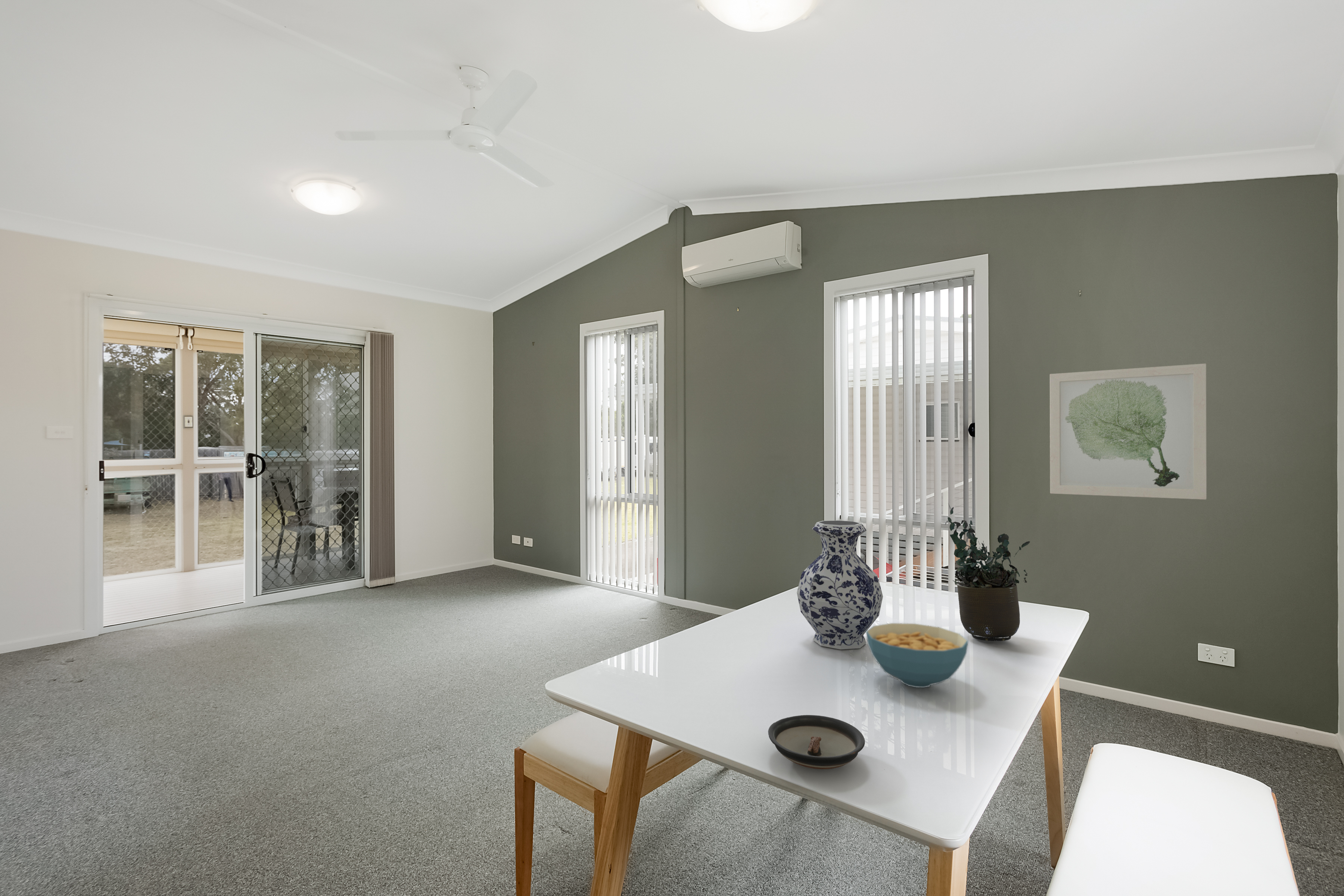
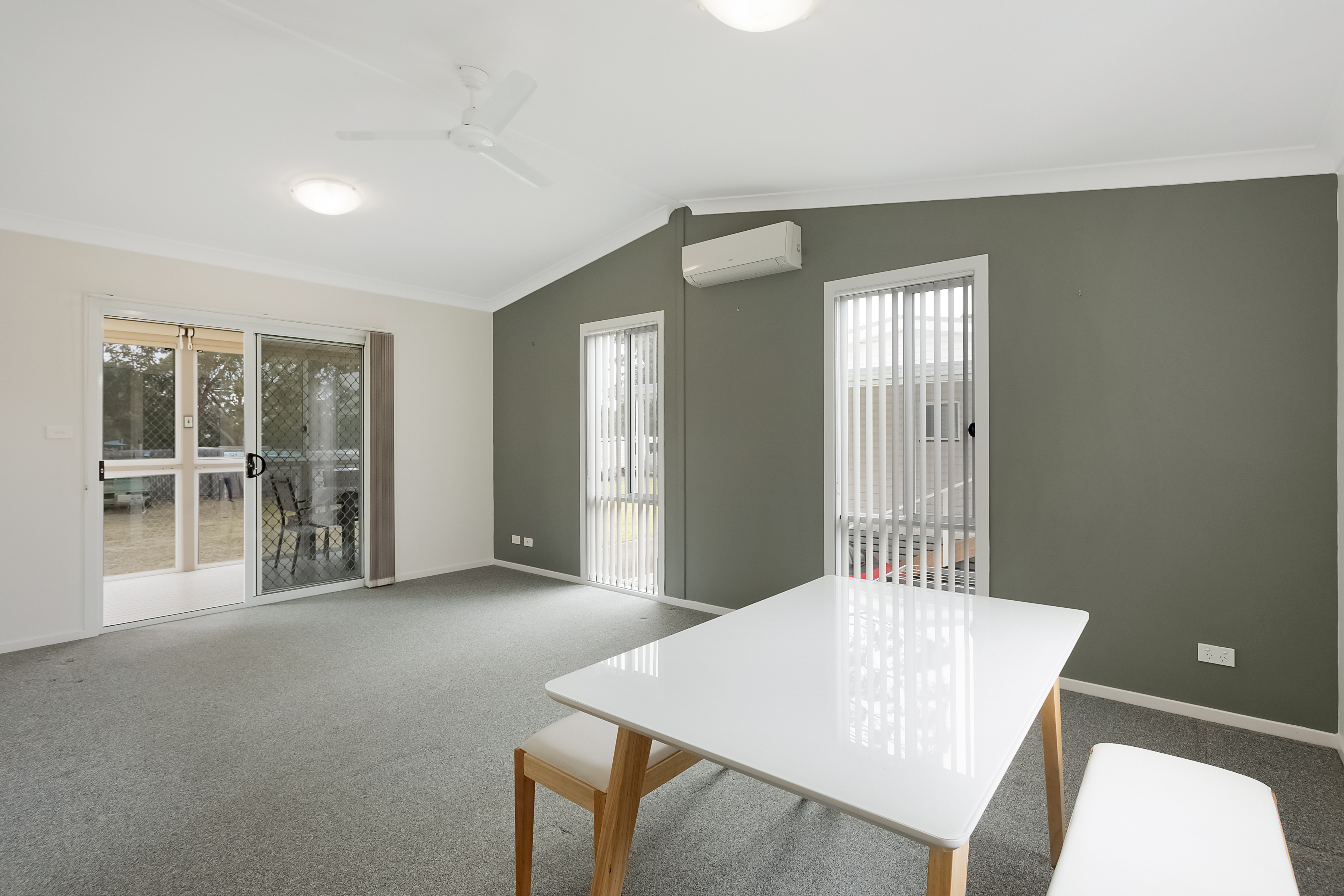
- wall art [1049,363,1207,500]
- saucer [768,715,865,770]
- potted plant [945,503,1030,641]
- vase [796,520,883,650]
- cereal bowl [866,623,969,688]
